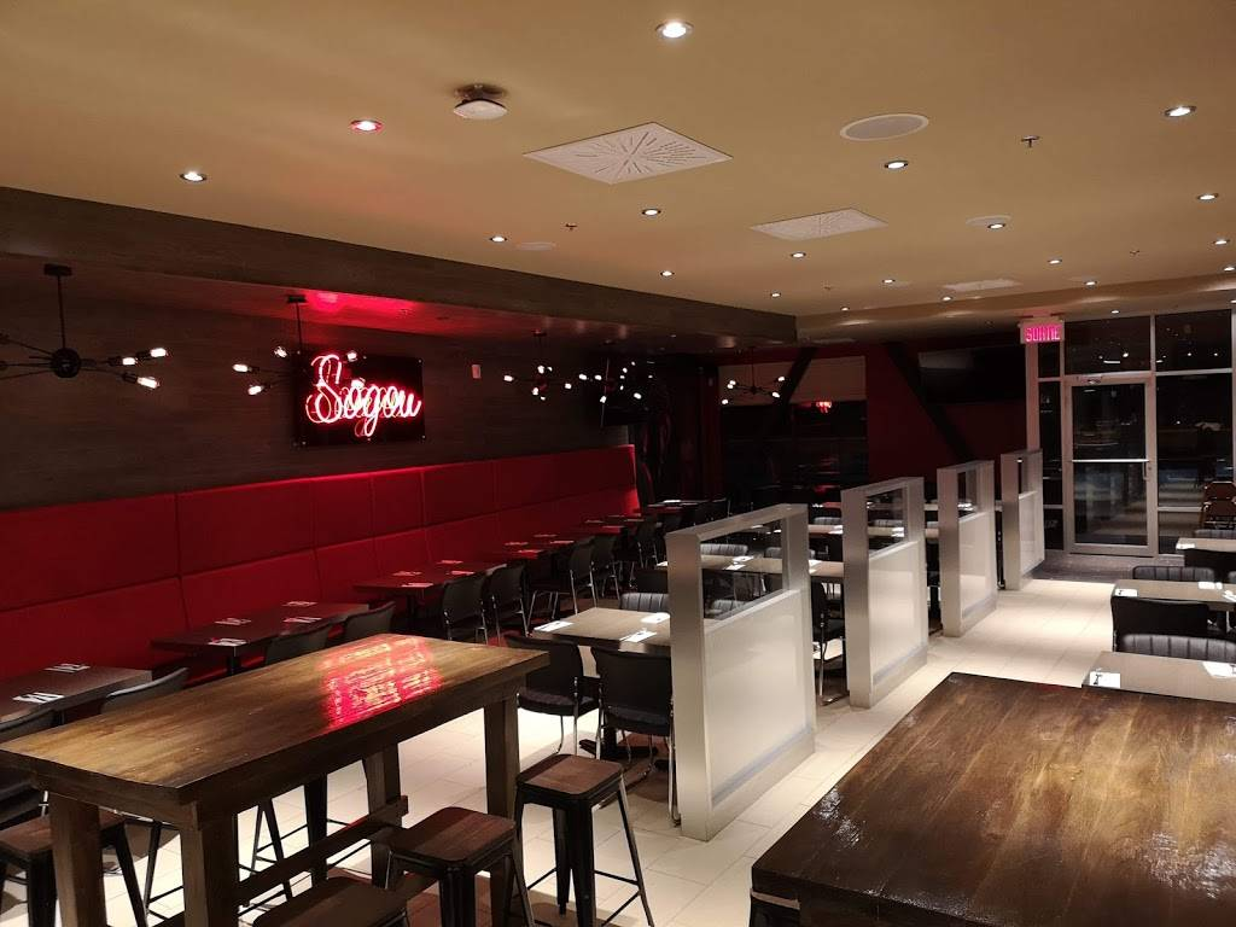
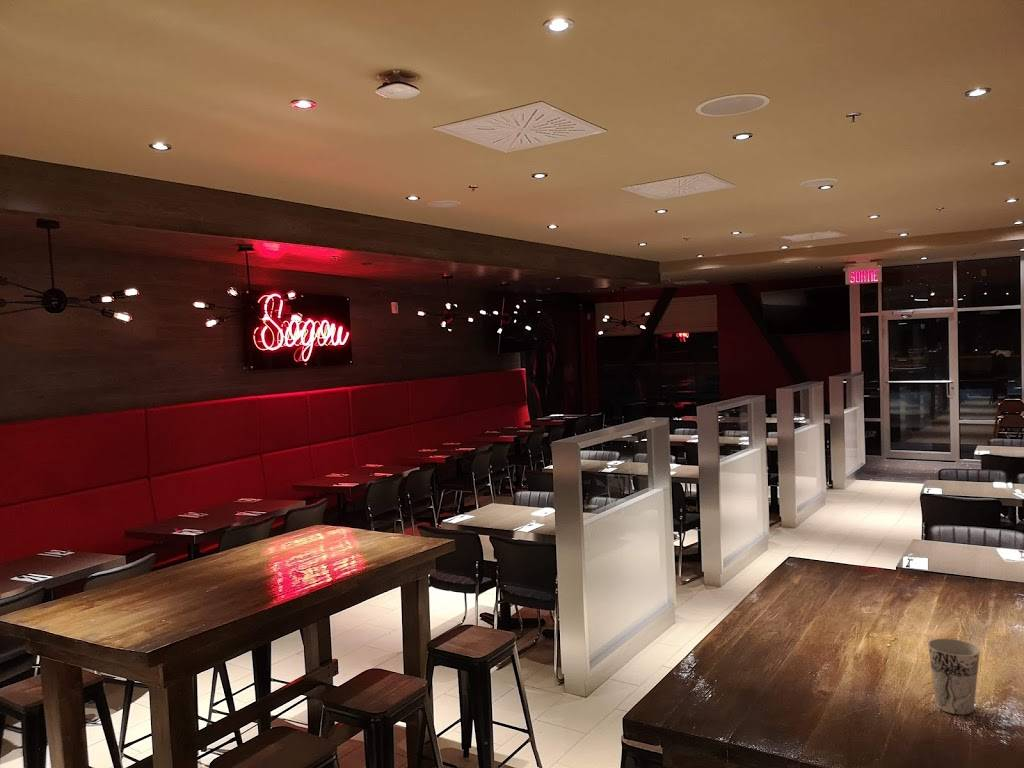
+ cup [927,637,981,716]
